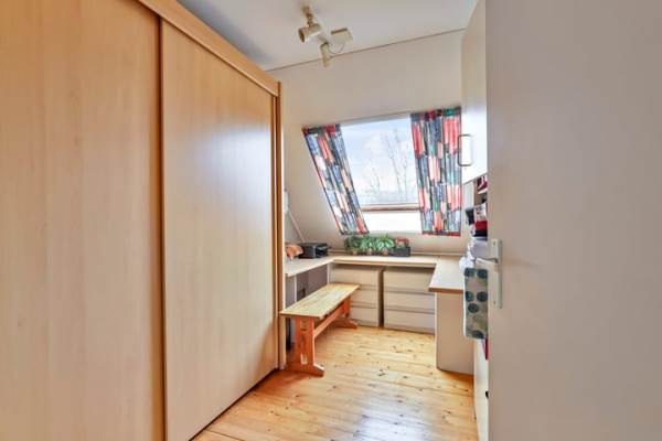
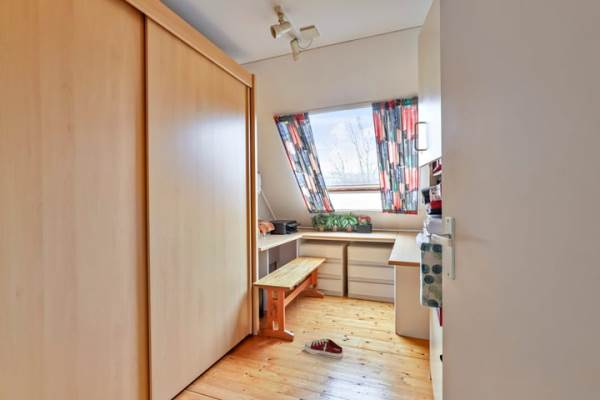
+ shoe [304,338,344,360]
